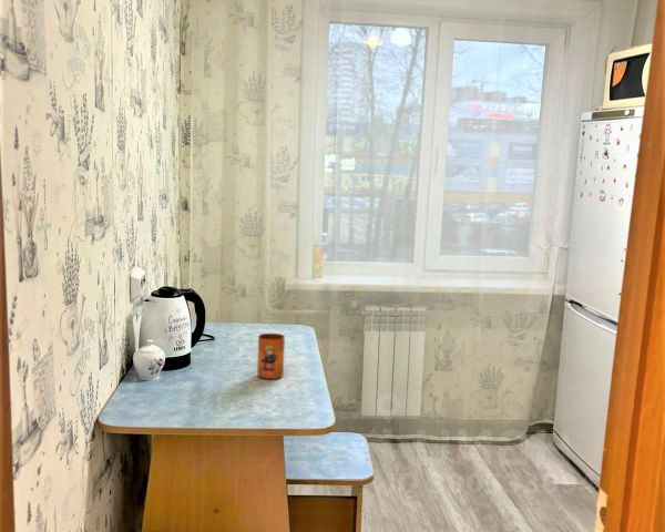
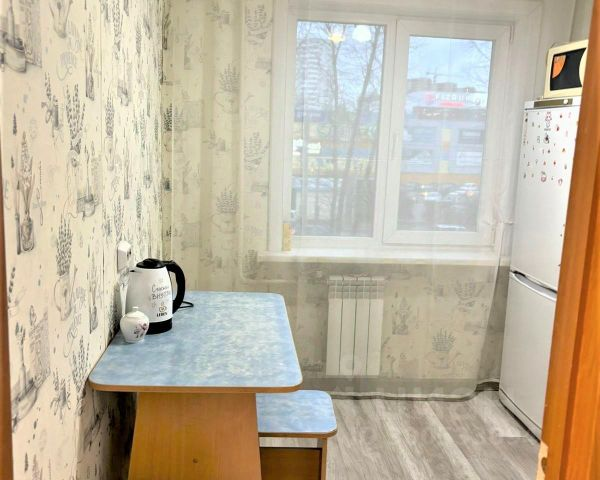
- mug [256,332,286,380]
